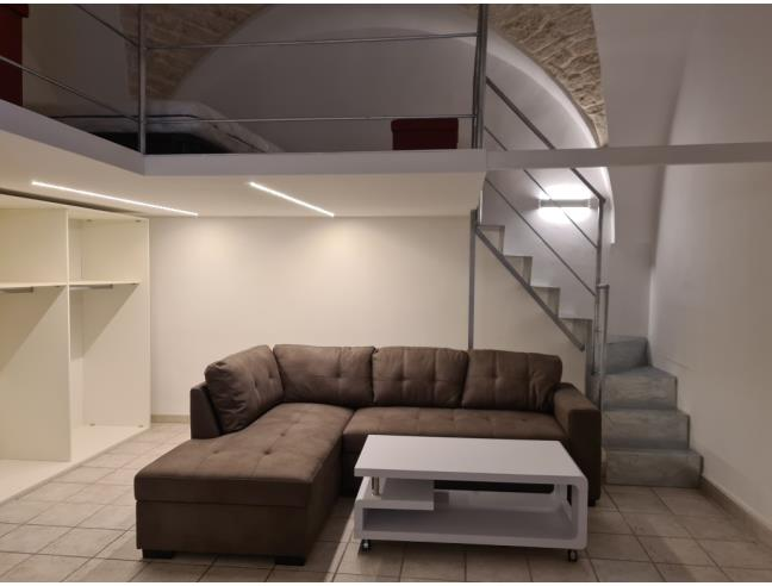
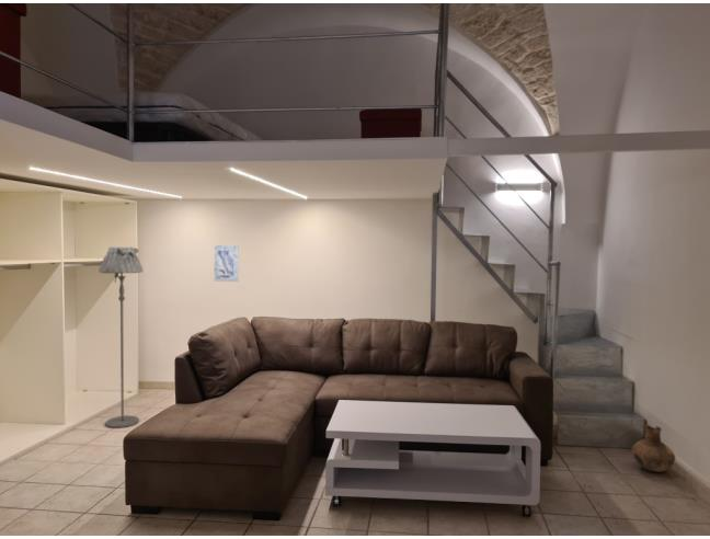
+ wall art [213,244,240,283]
+ vase [631,424,676,473]
+ floor lamp [98,245,145,429]
